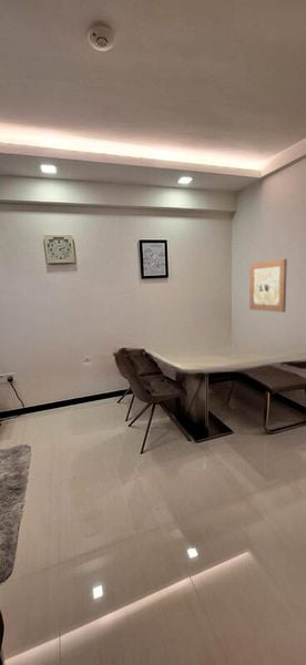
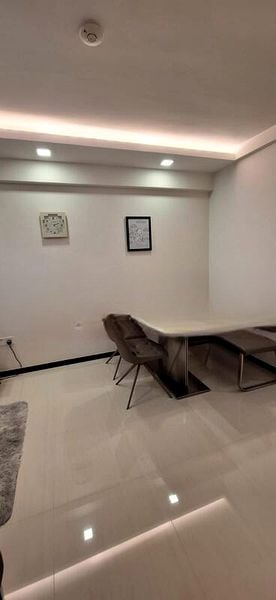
- wall art [248,258,288,314]
